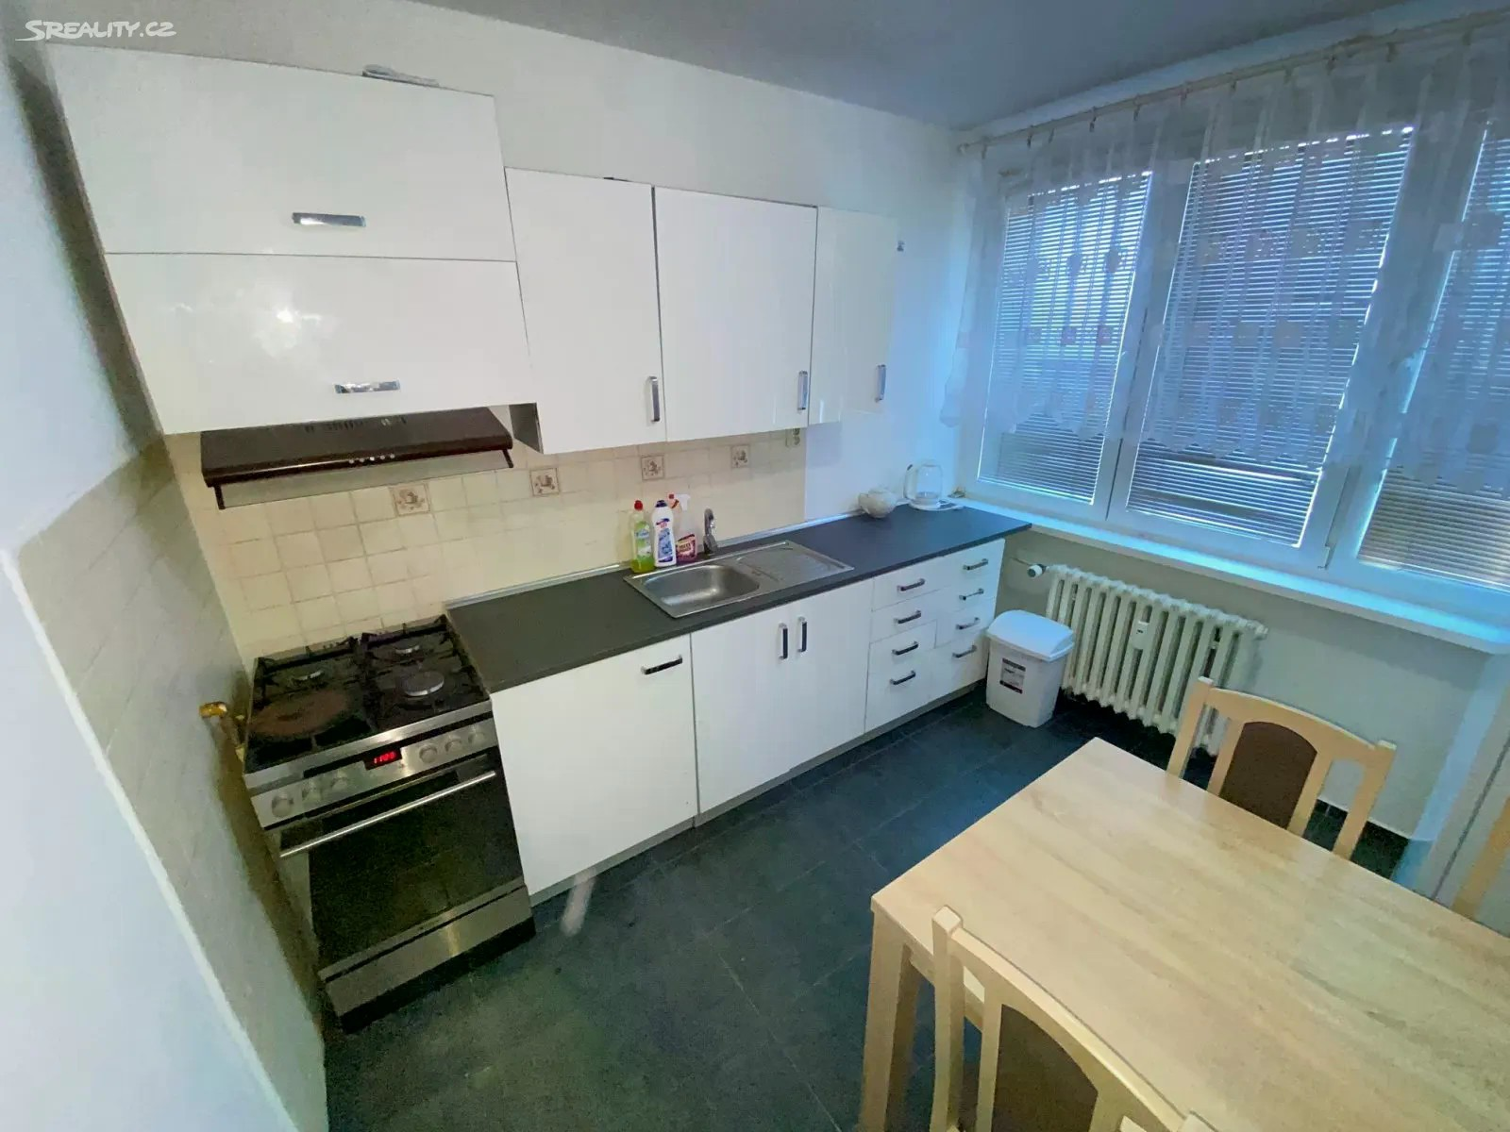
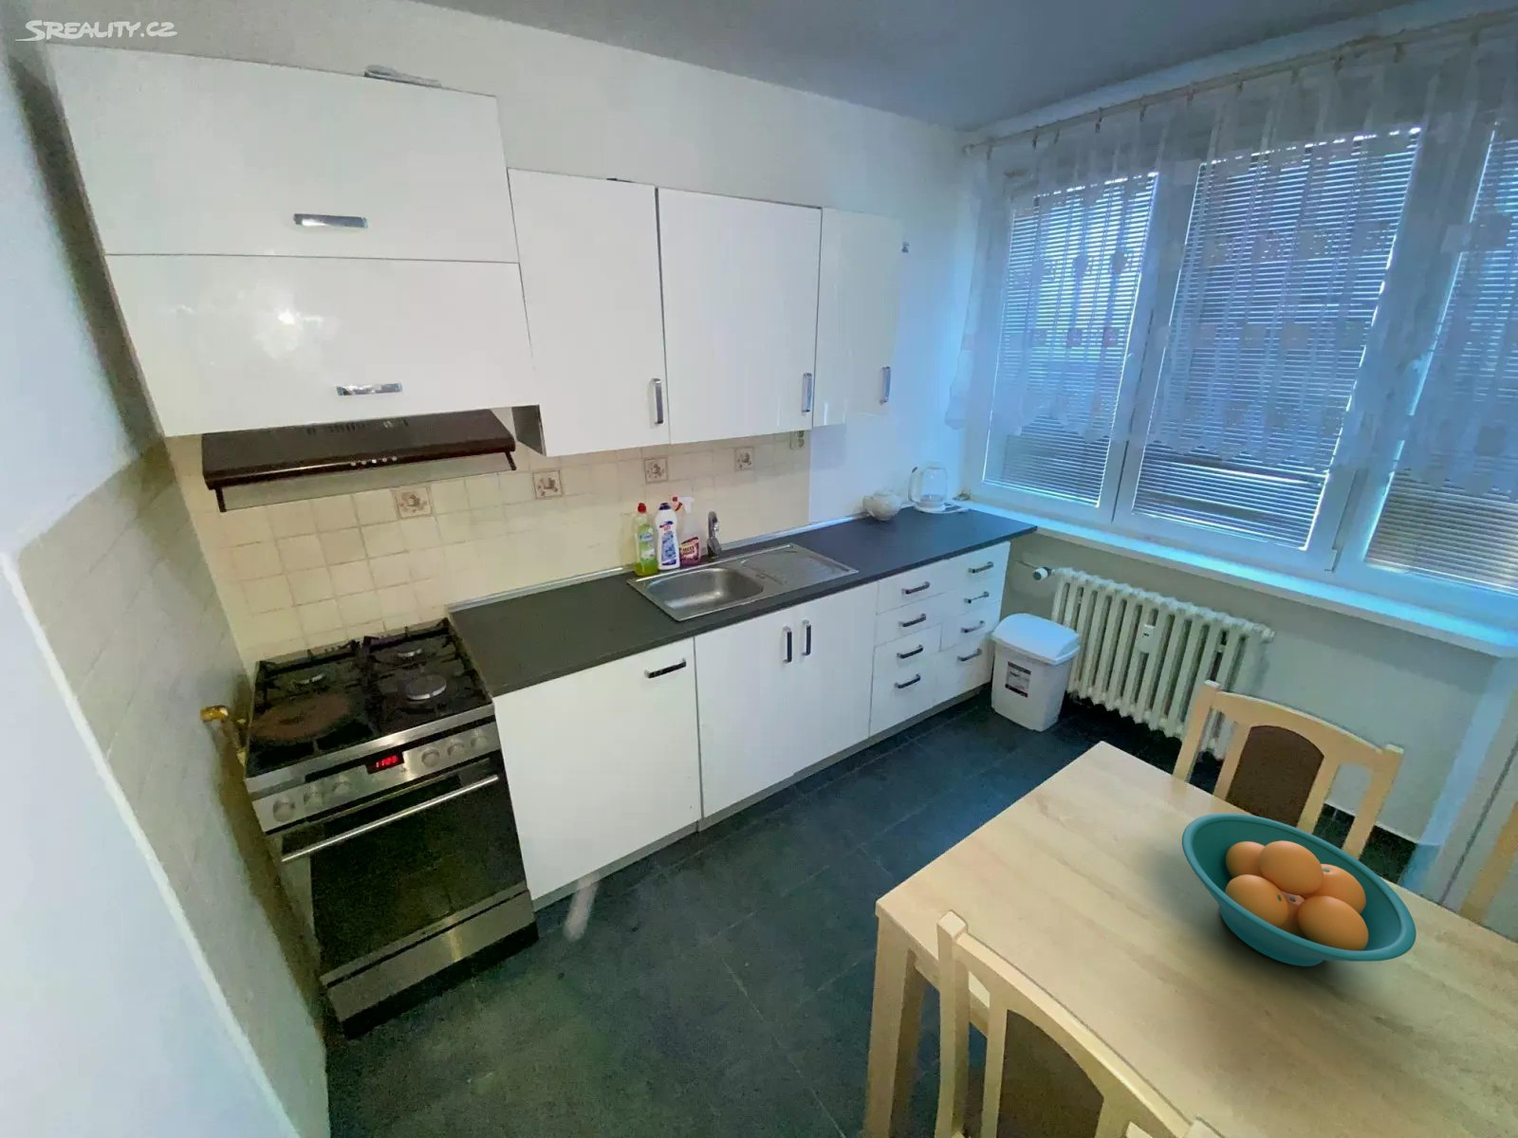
+ fruit bowl [1181,812,1418,967]
